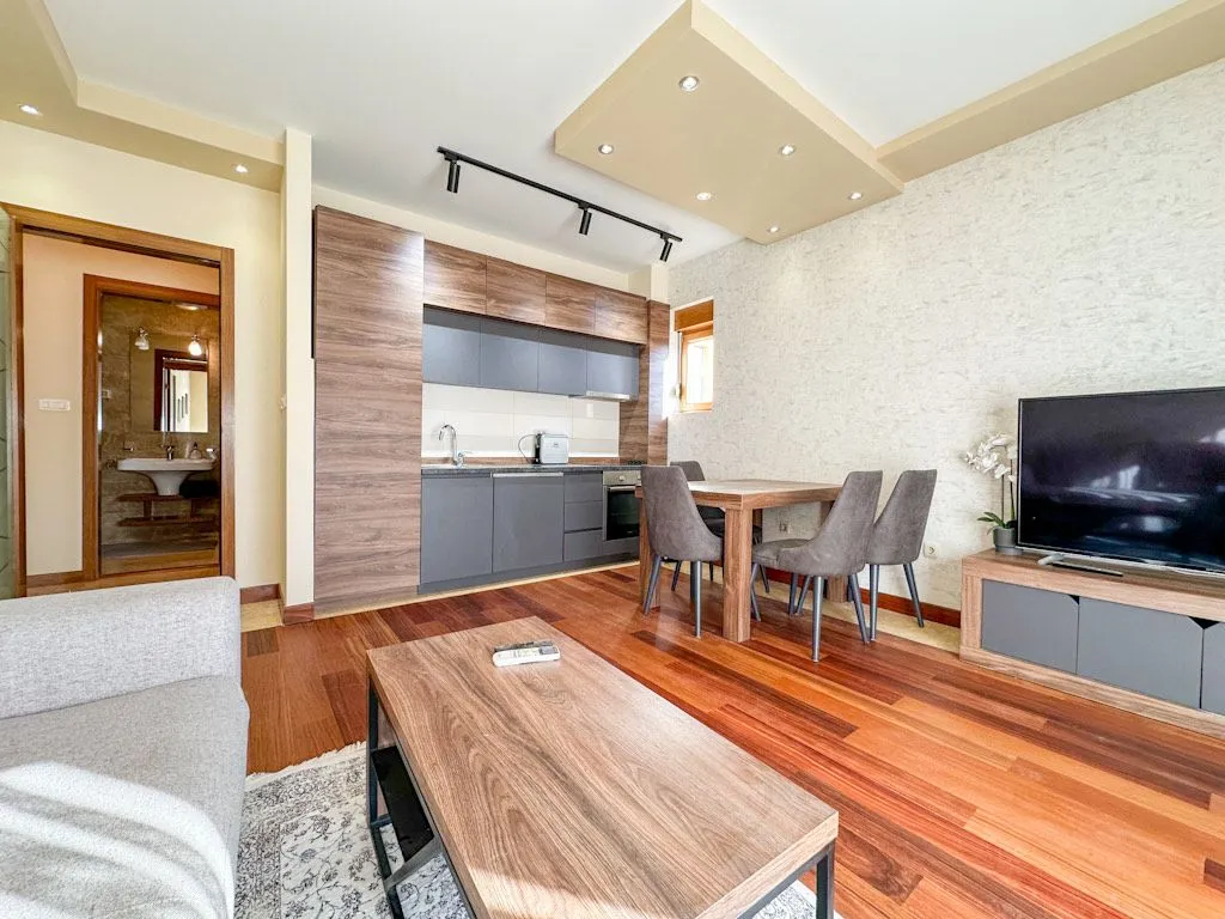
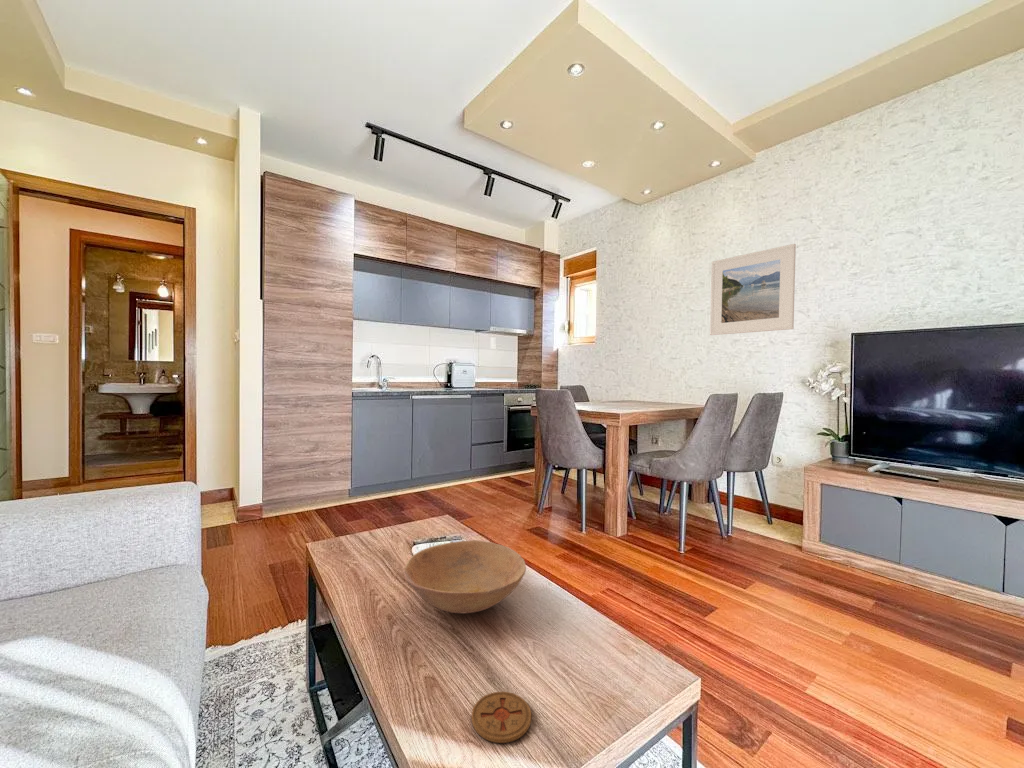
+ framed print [709,243,797,336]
+ coaster [471,691,533,744]
+ bowl [402,539,527,614]
